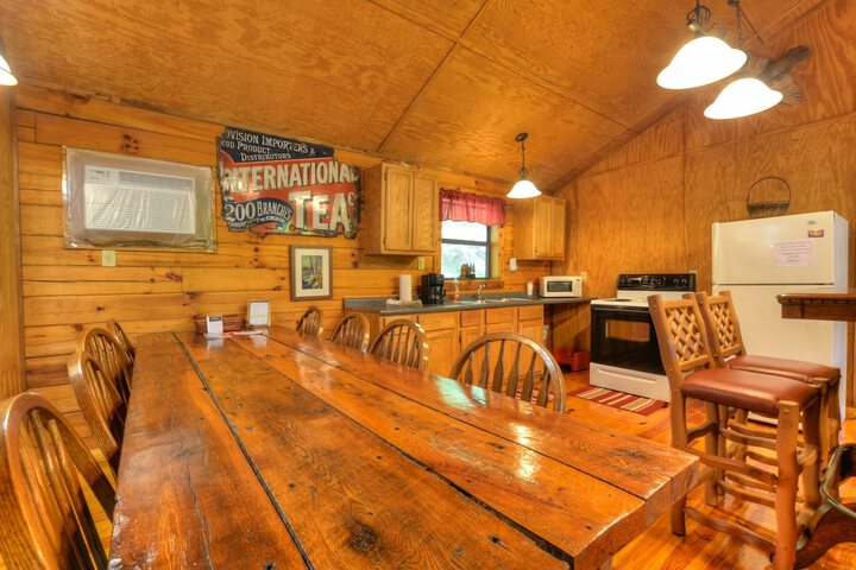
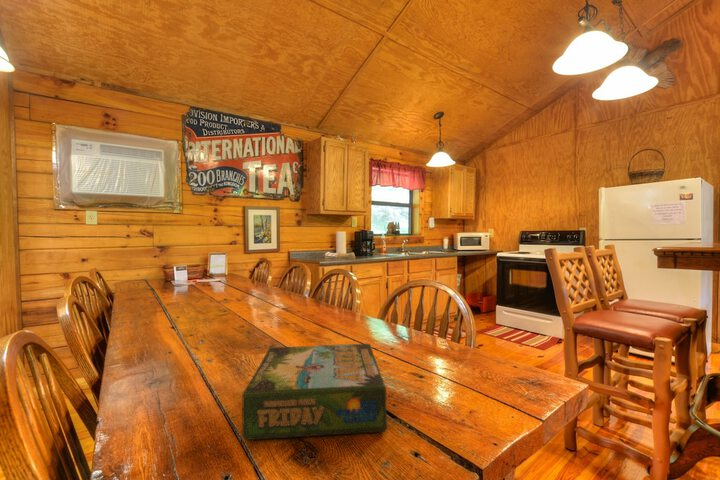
+ board game [241,343,388,441]
